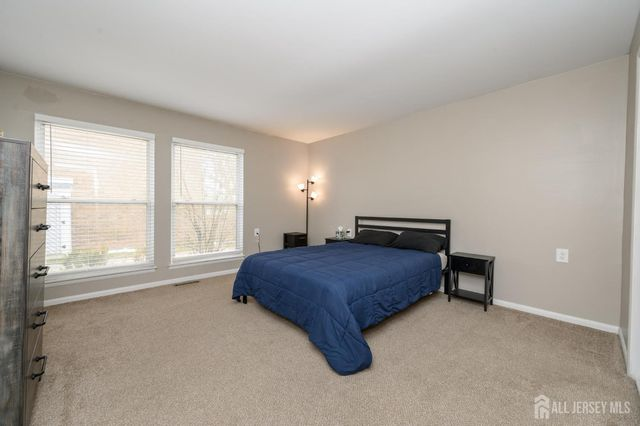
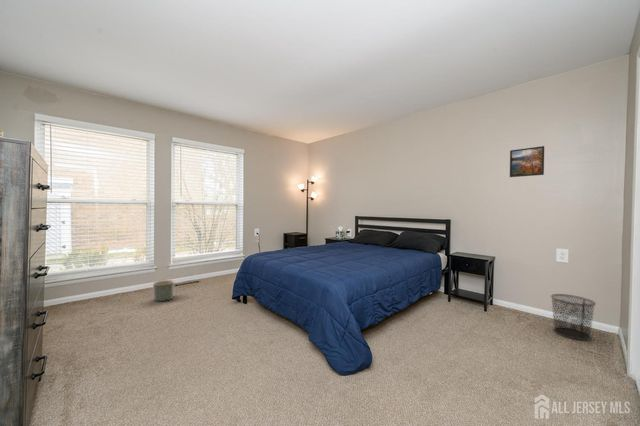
+ planter [152,279,175,302]
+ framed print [509,145,545,178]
+ waste bin [550,293,597,342]
